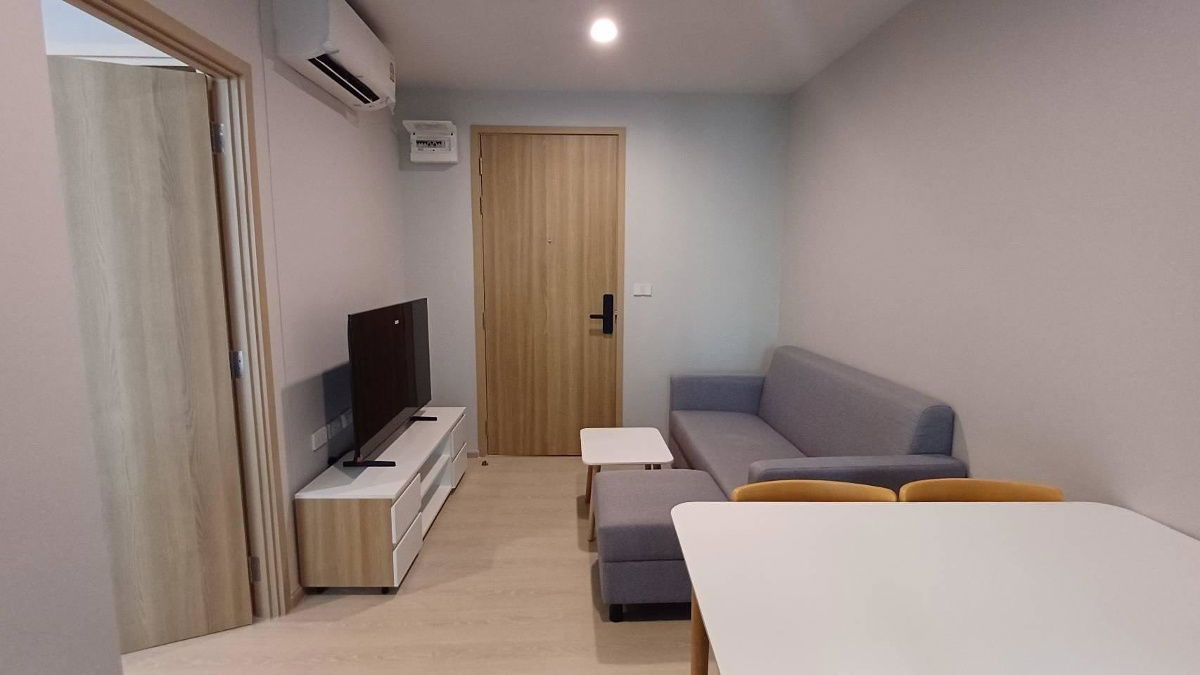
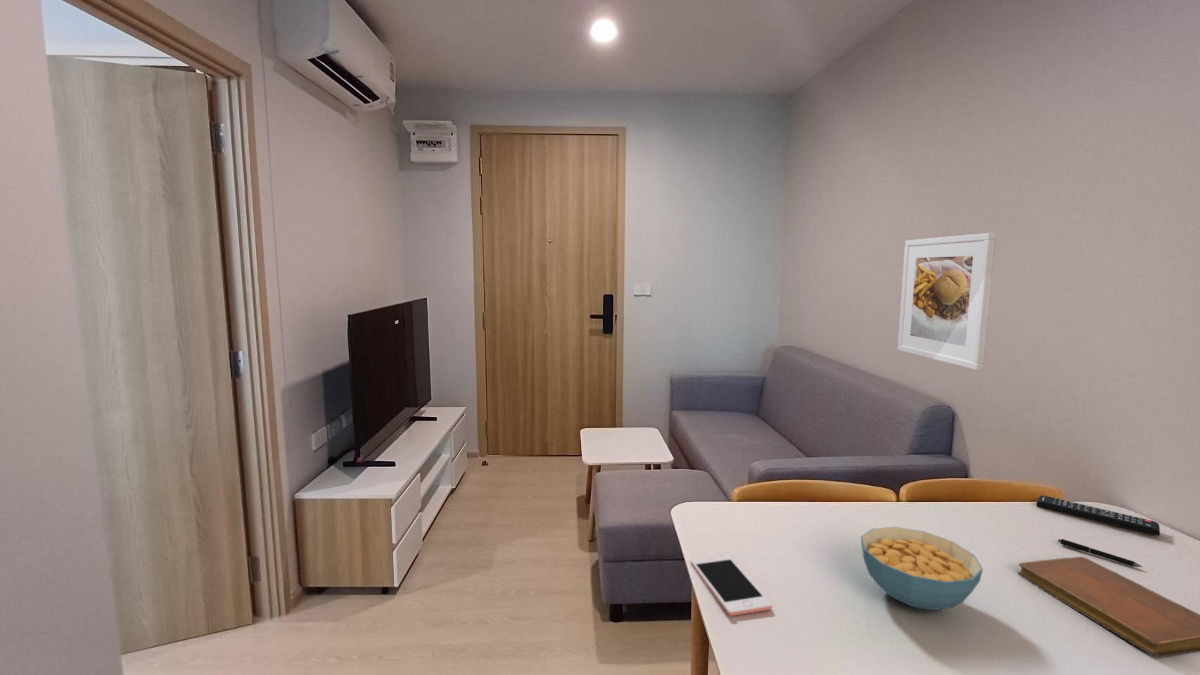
+ pen [1057,538,1143,568]
+ remote control [1035,495,1161,537]
+ cereal bowl [860,526,984,611]
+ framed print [897,232,996,371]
+ notebook [1017,556,1200,659]
+ cell phone [690,554,773,617]
